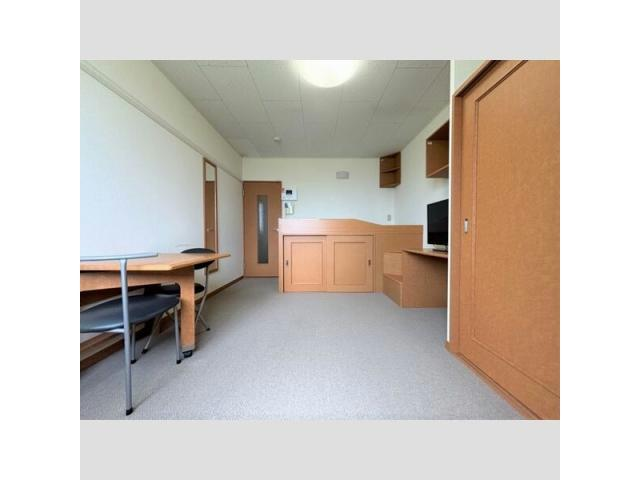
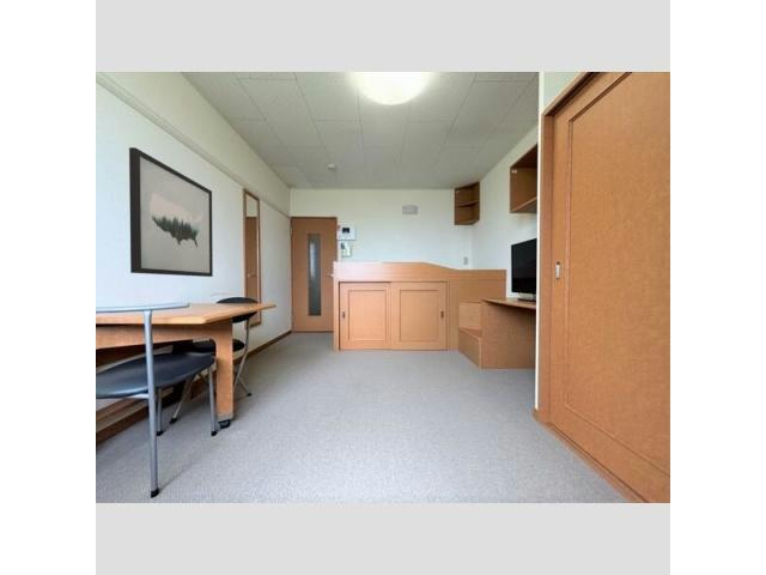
+ wall art [128,146,214,278]
